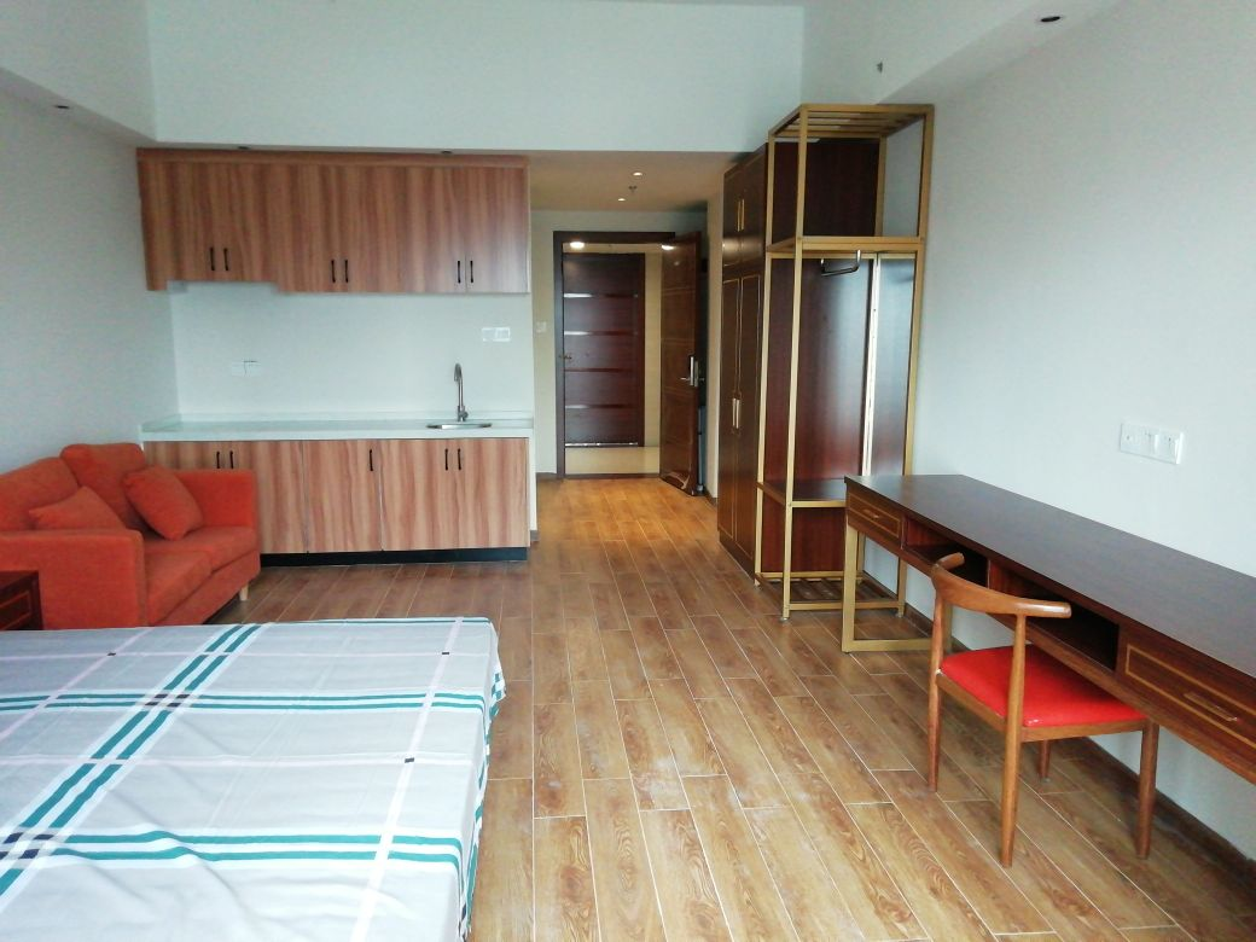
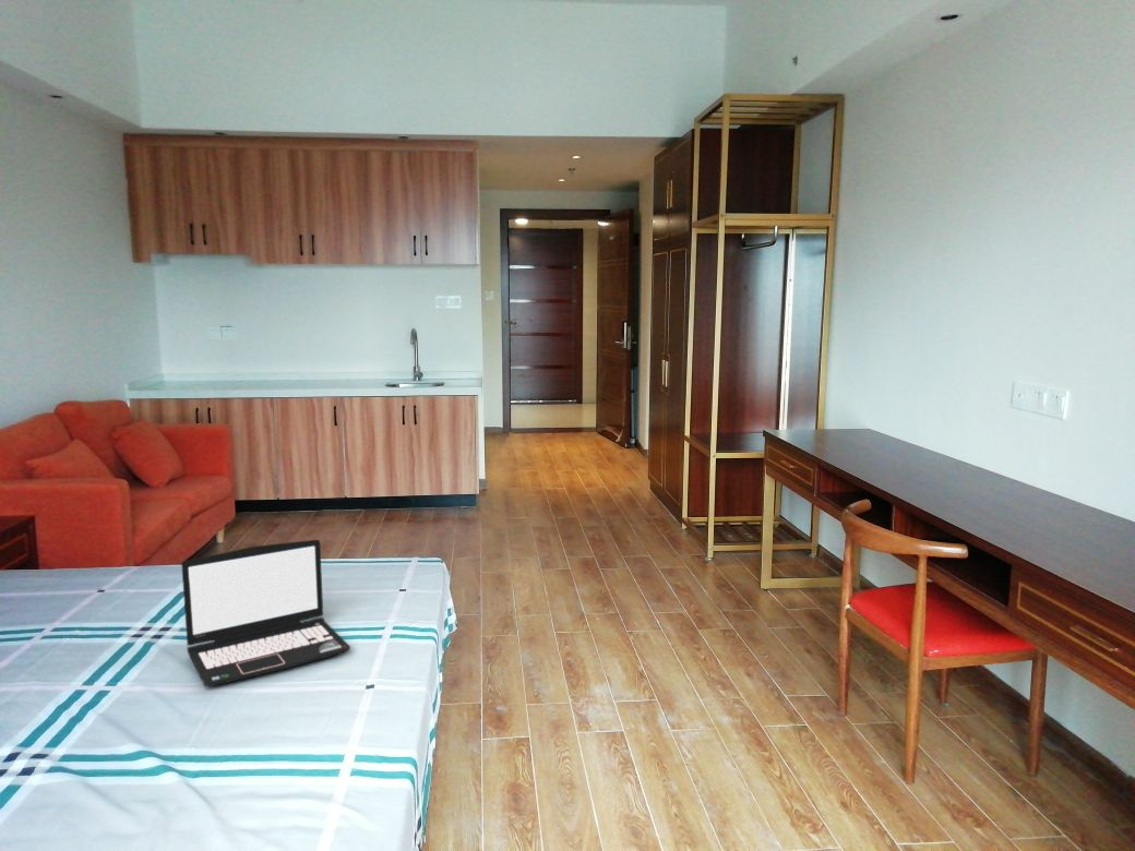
+ laptop [180,539,351,687]
